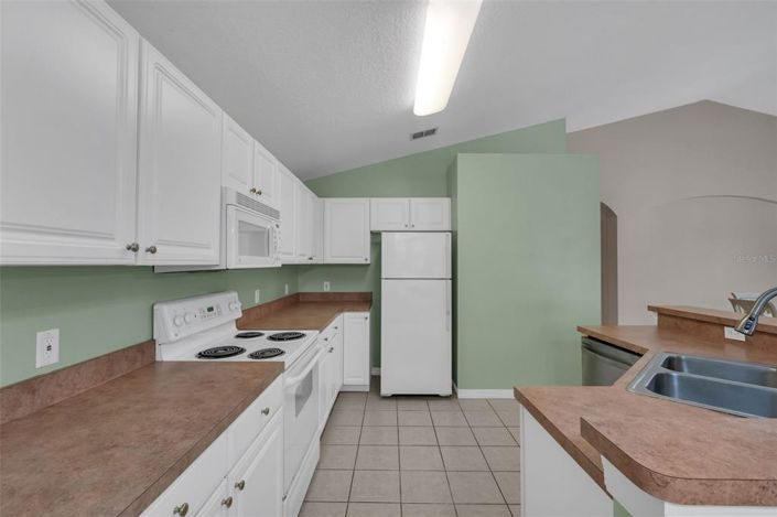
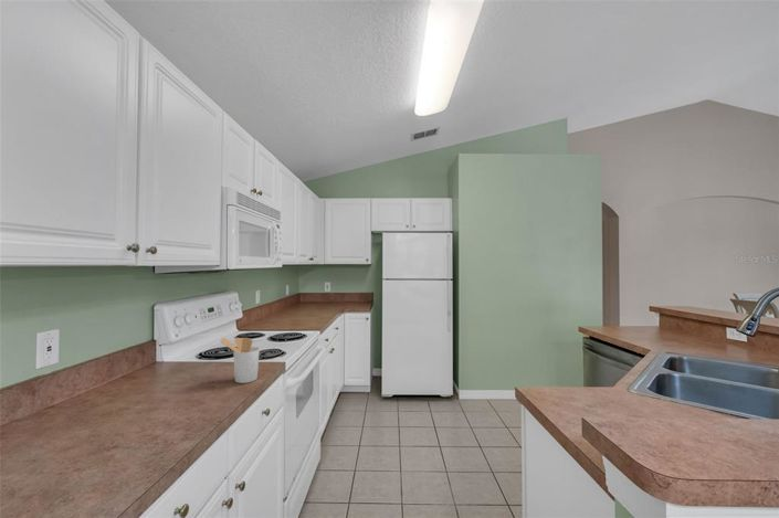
+ utensil holder [220,337,261,384]
